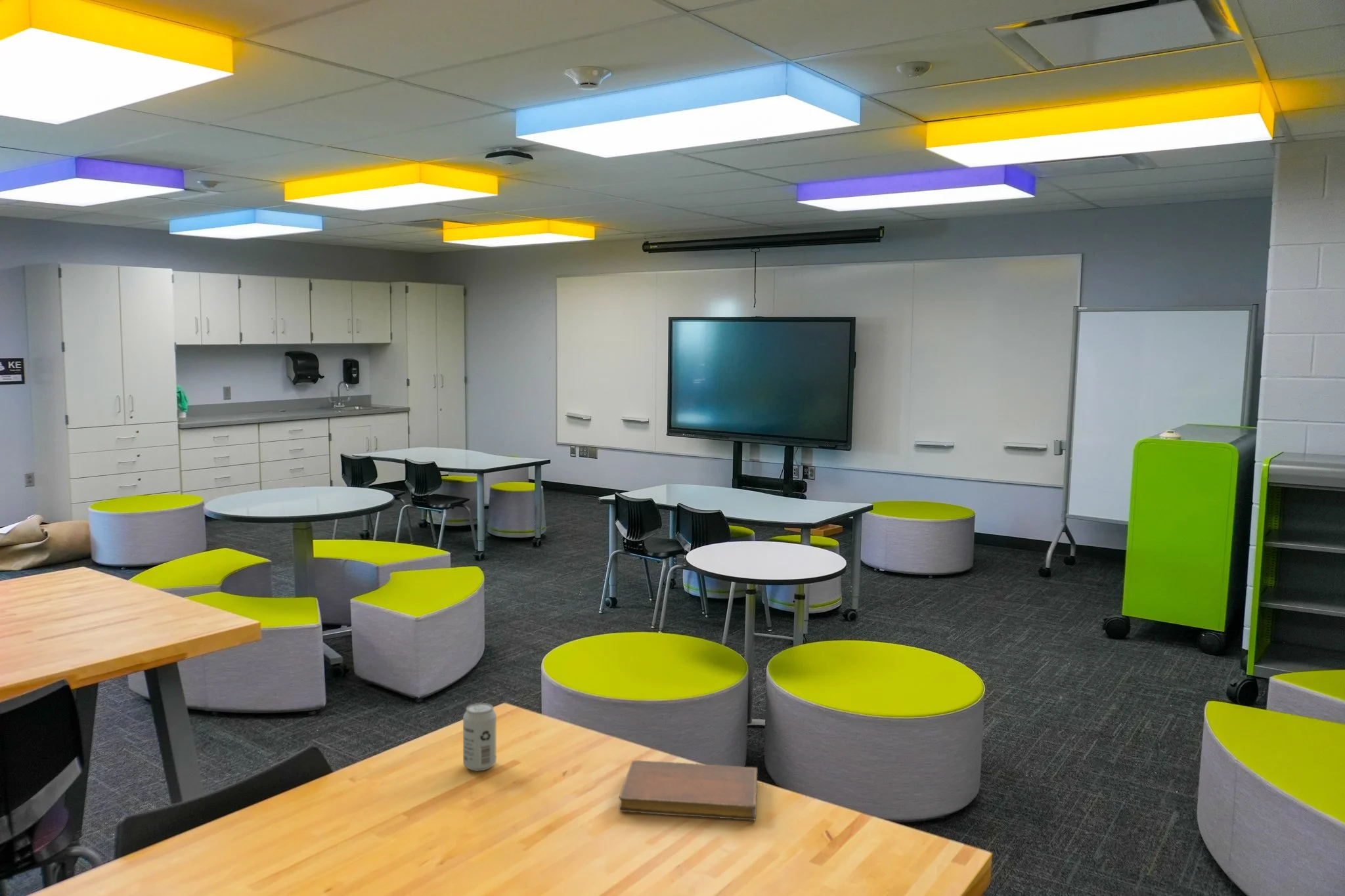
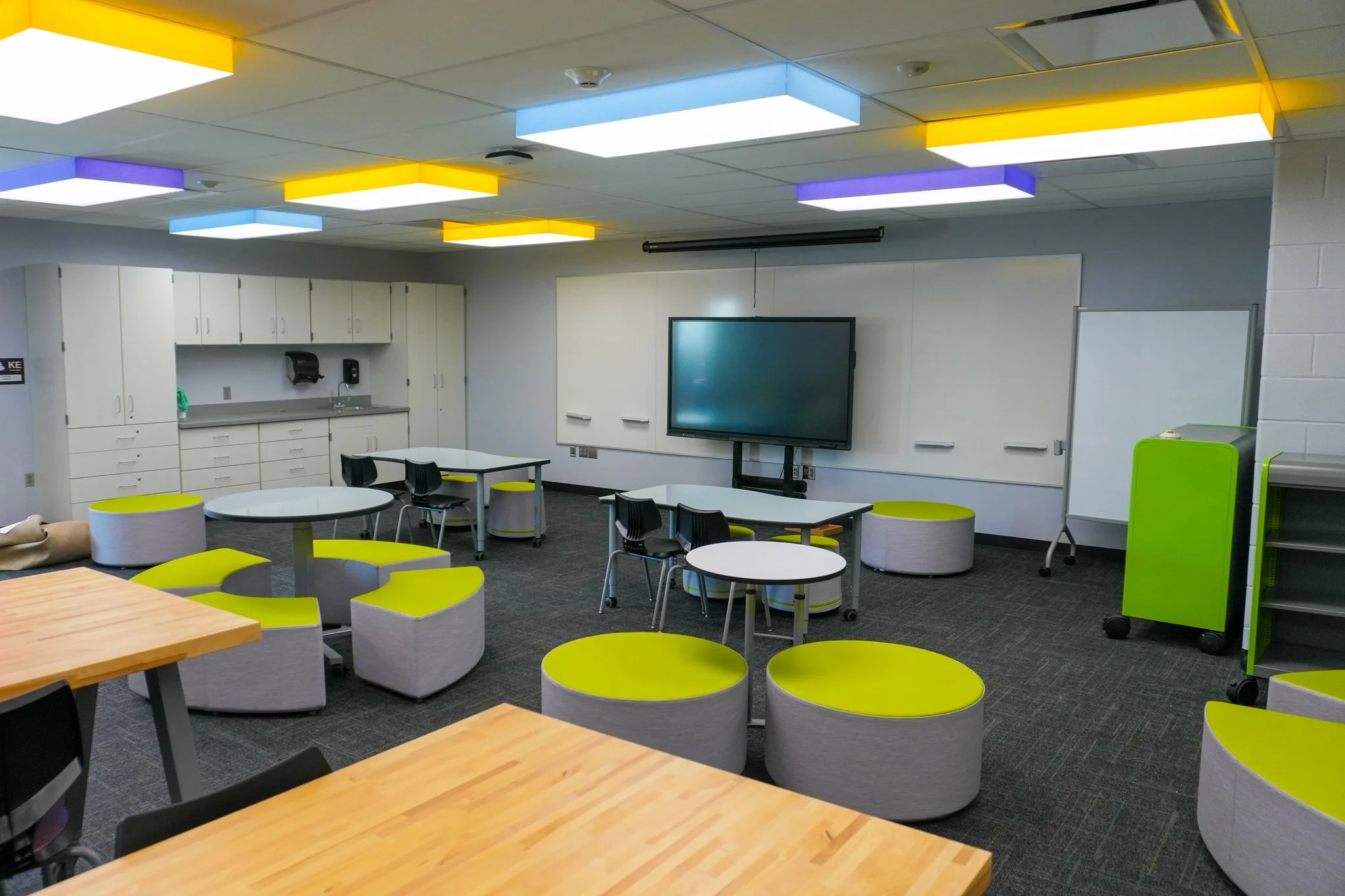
- beverage can [462,702,497,772]
- notebook [618,759,759,821]
